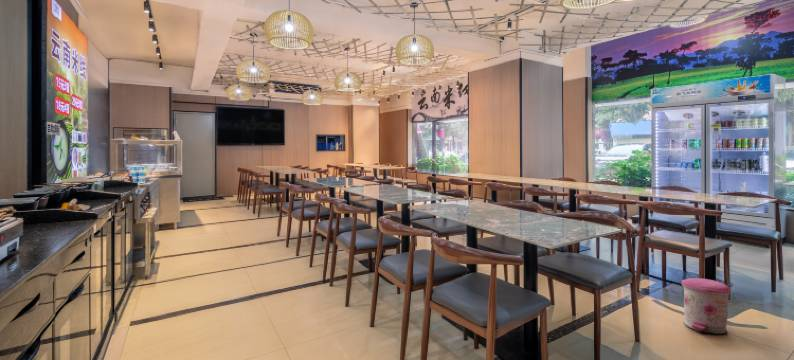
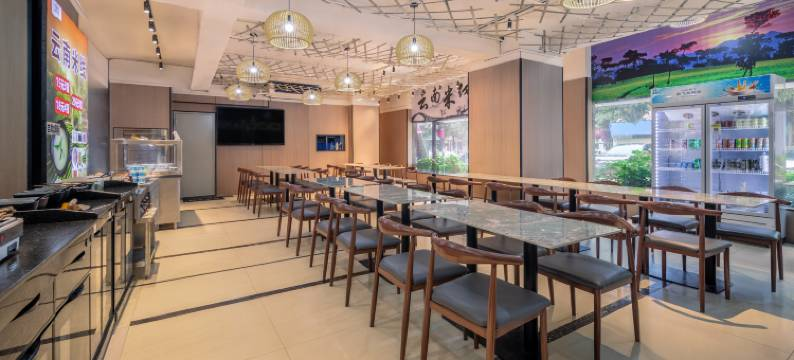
- trash can [680,277,732,335]
